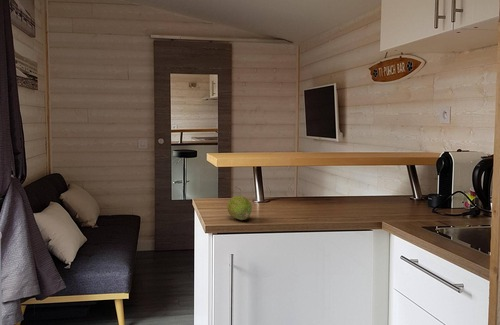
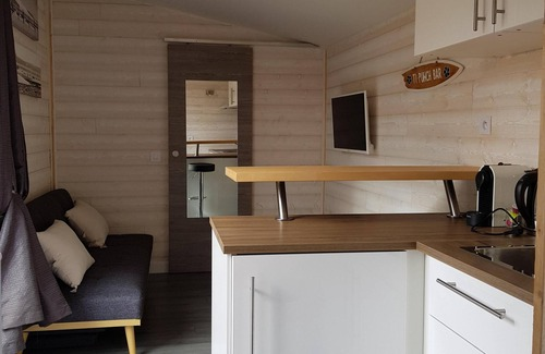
- fruit [226,195,253,221]
